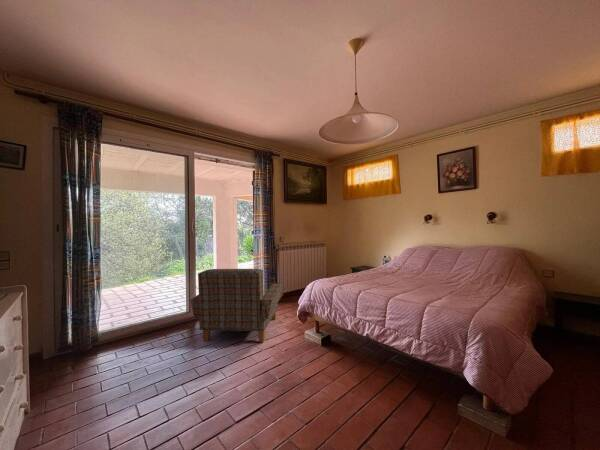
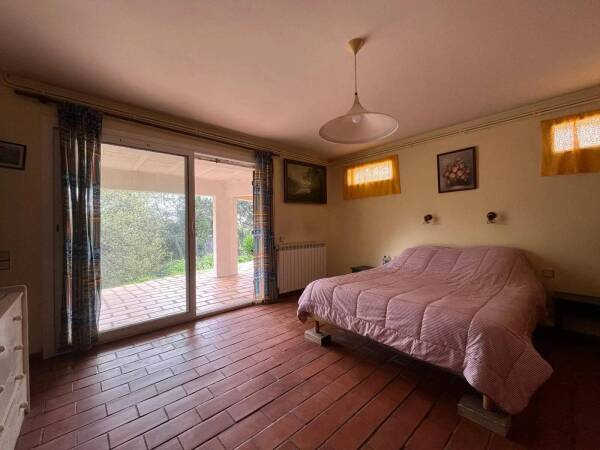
- armchair [189,268,284,343]
